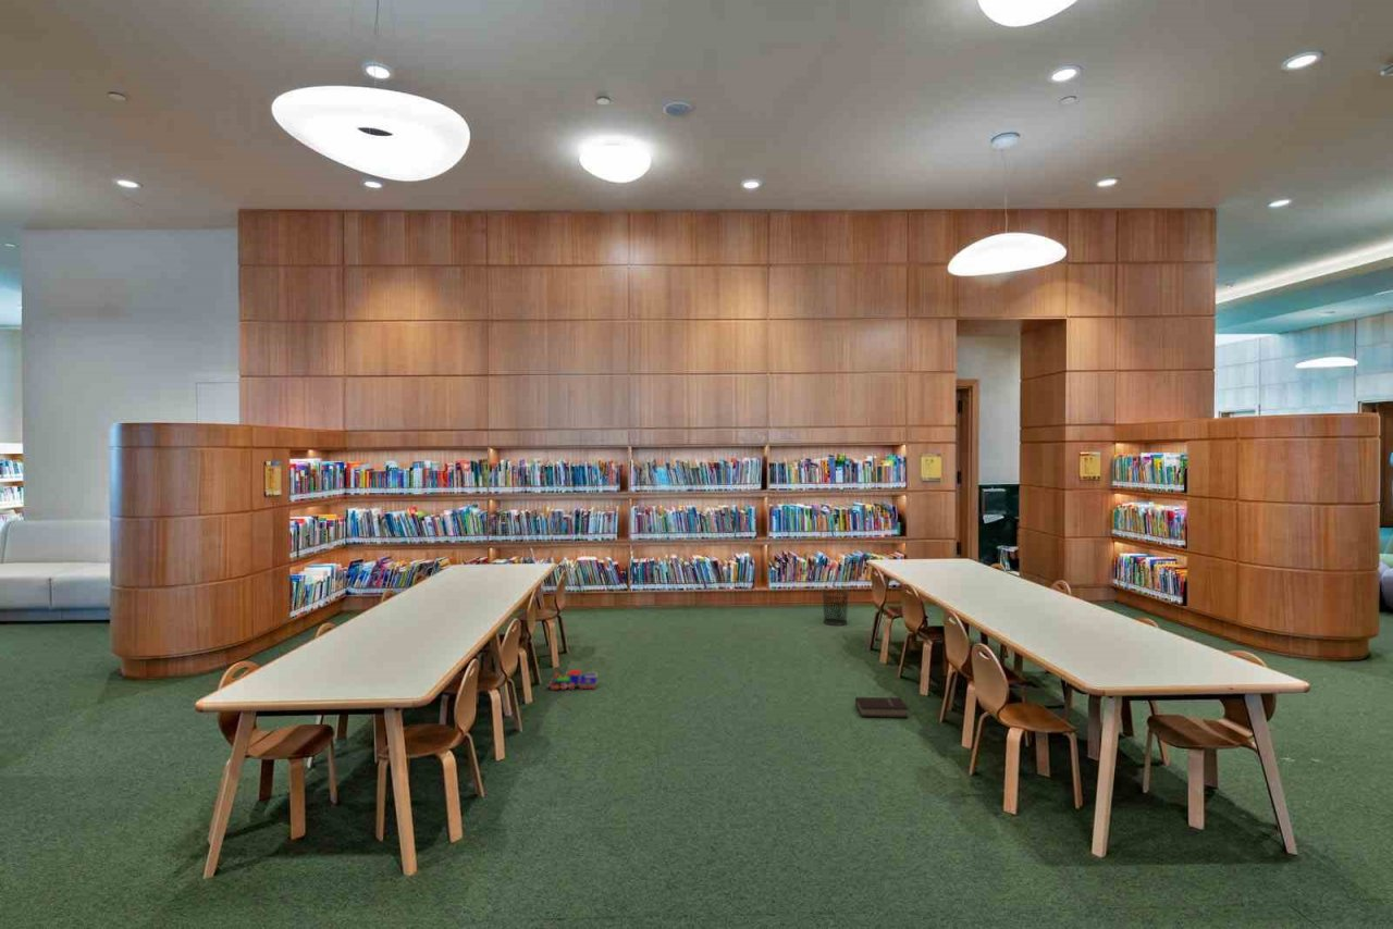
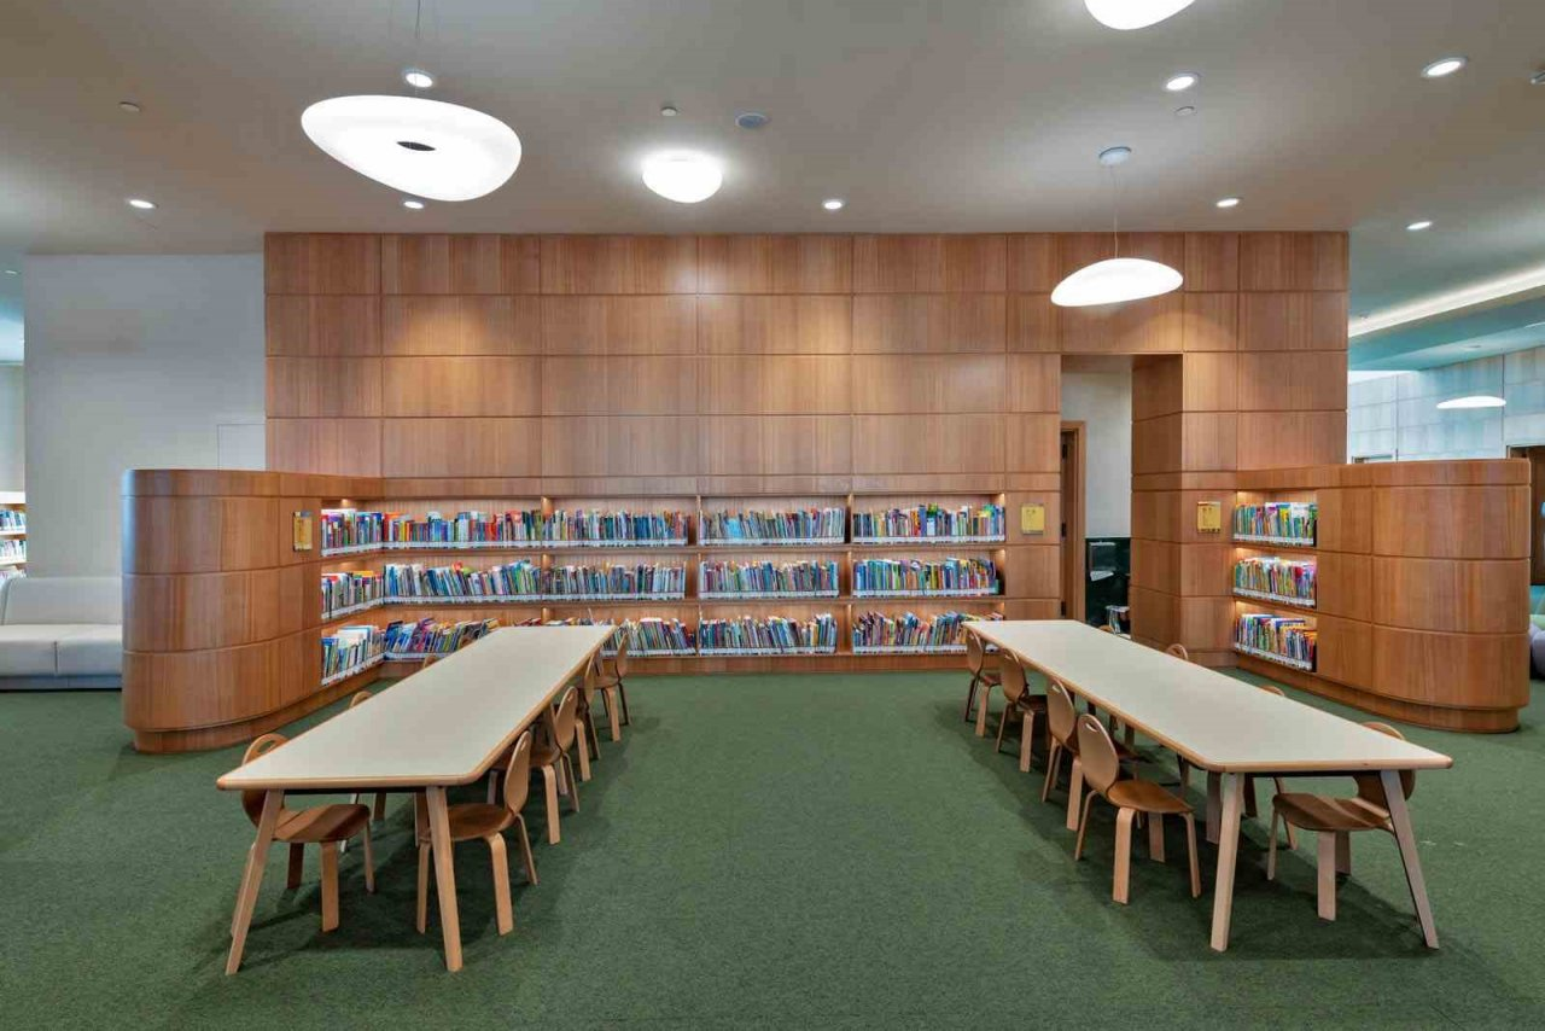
- waste bin [821,590,851,627]
- book [854,696,909,719]
- toy train [545,669,599,691]
